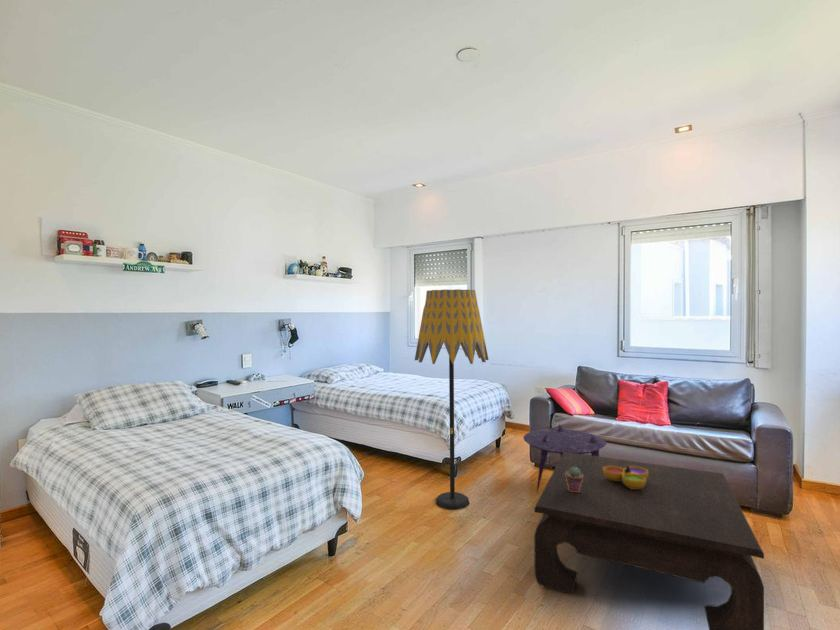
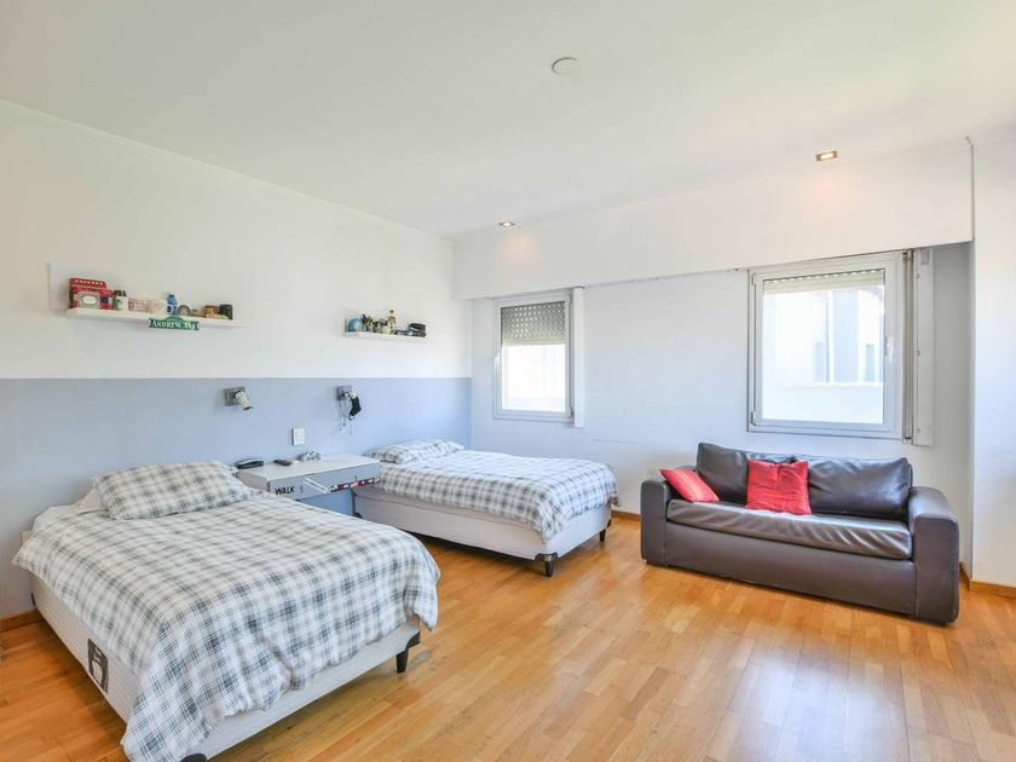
- potted succulent [565,467,584,492]
- side table [522,423,608,496]
- decorative bowl [603,466,648,489]
- coffee table [533,452,765,630]
- floor lamp [414,288,490,510]
